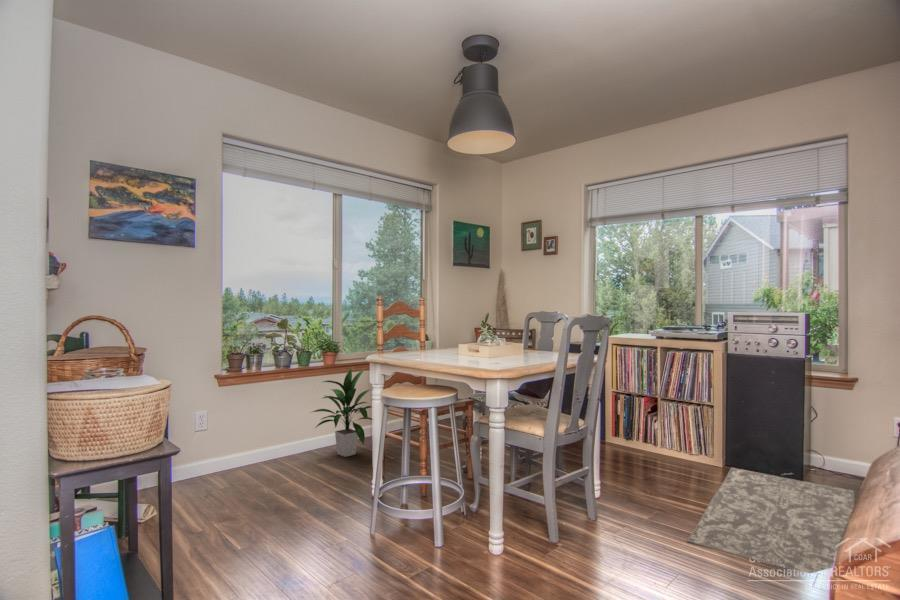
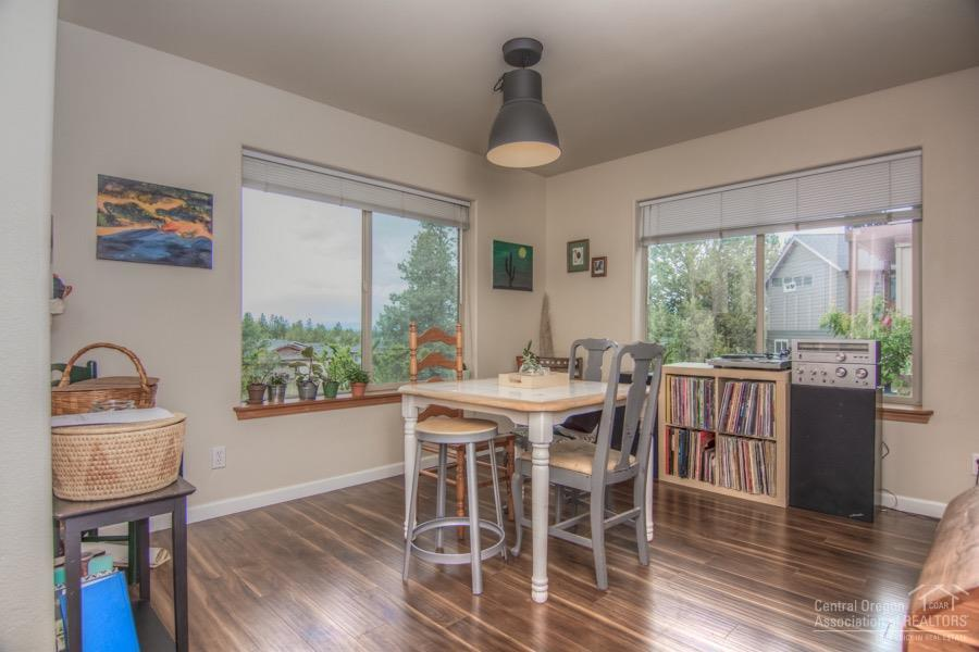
- indoor plant [309,366,373,458]
- rug [686,466,856,574]
